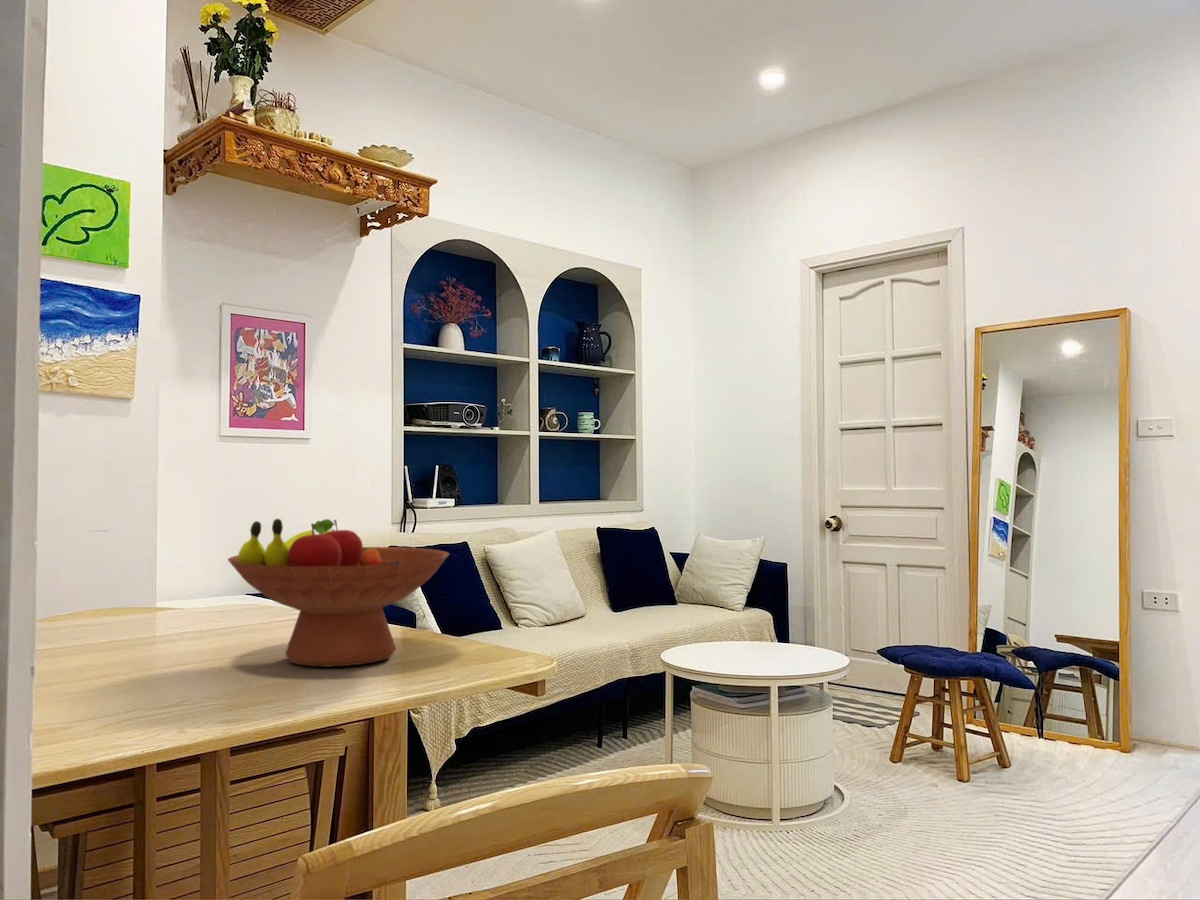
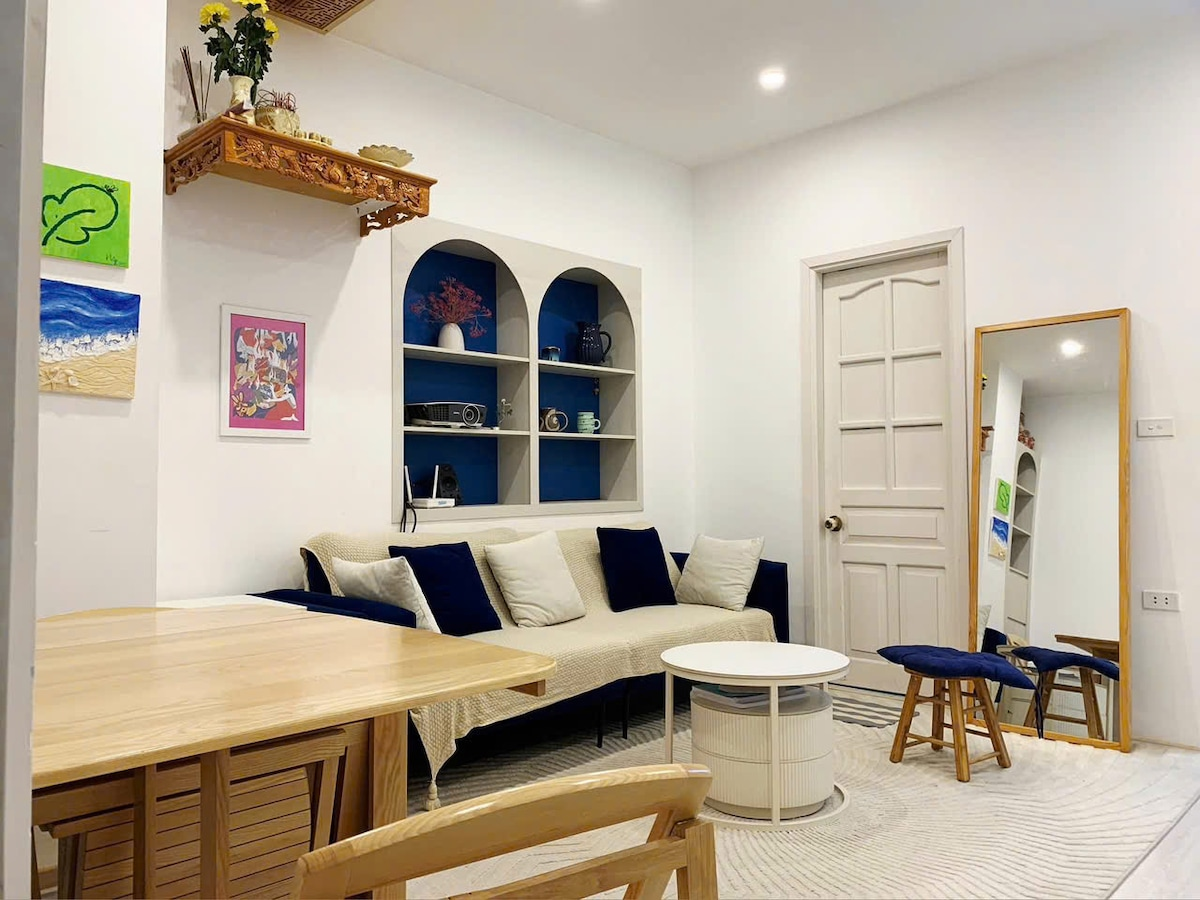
- fruit bowl [227,518,450,668]
